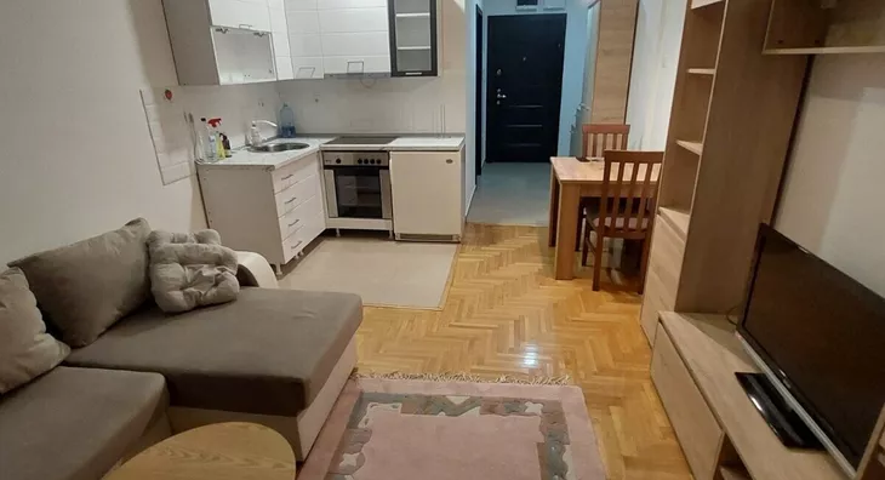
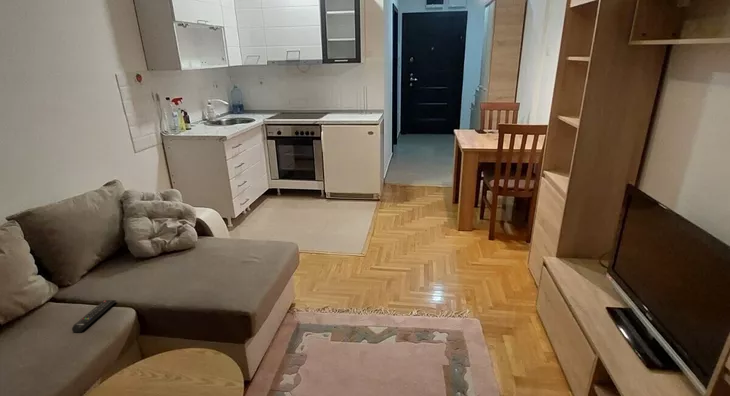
+ remote control [71,299,117,333]
